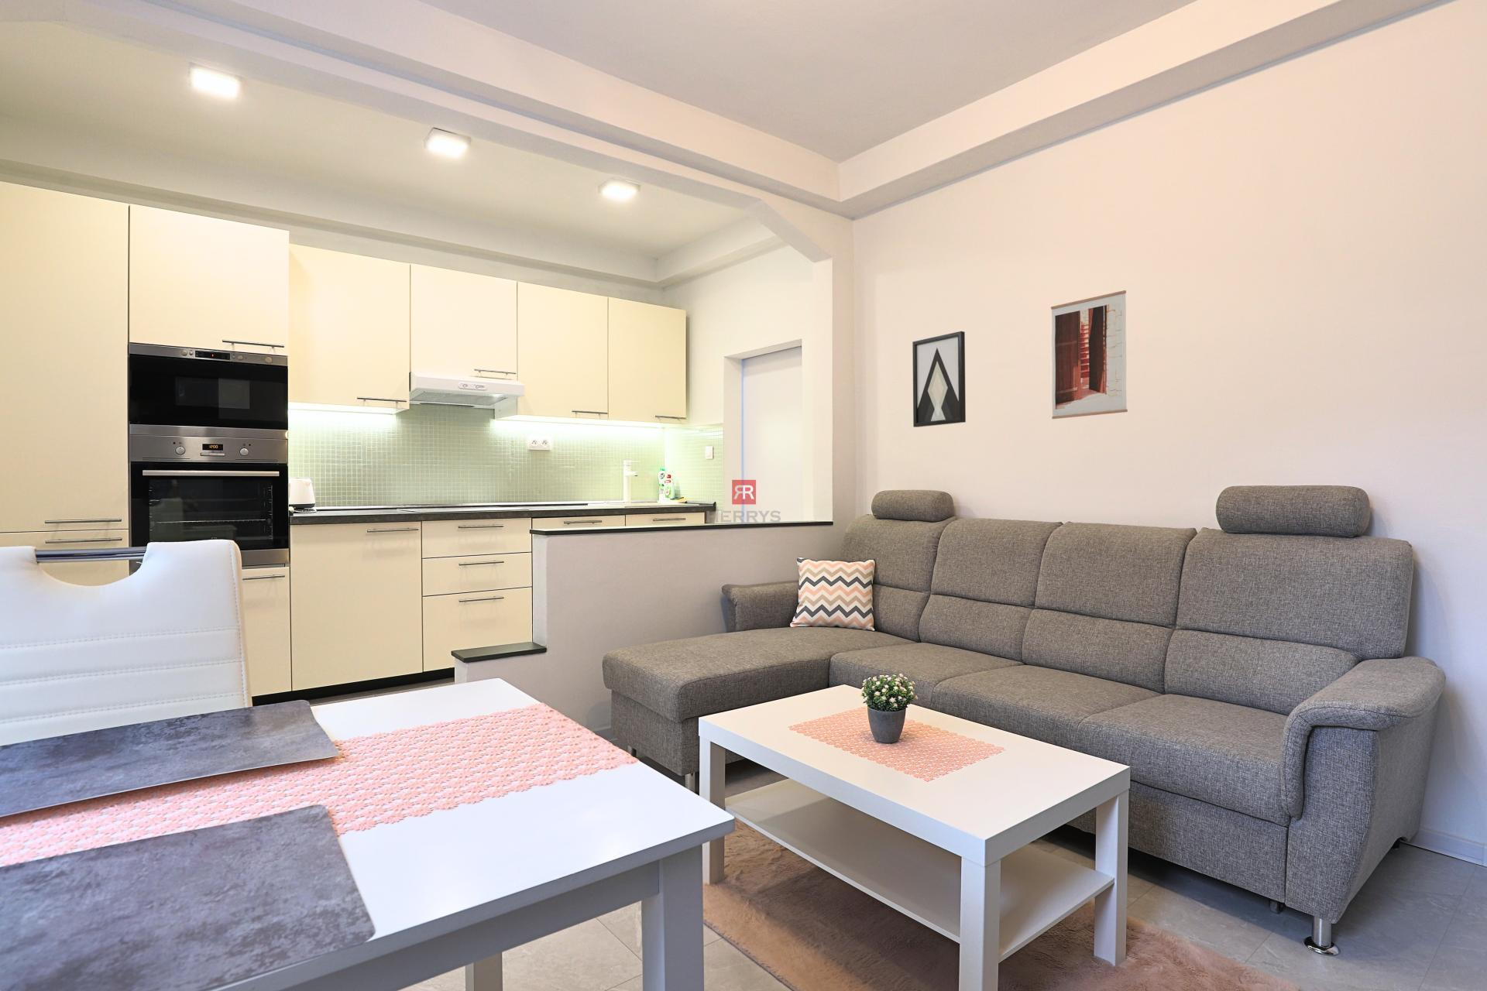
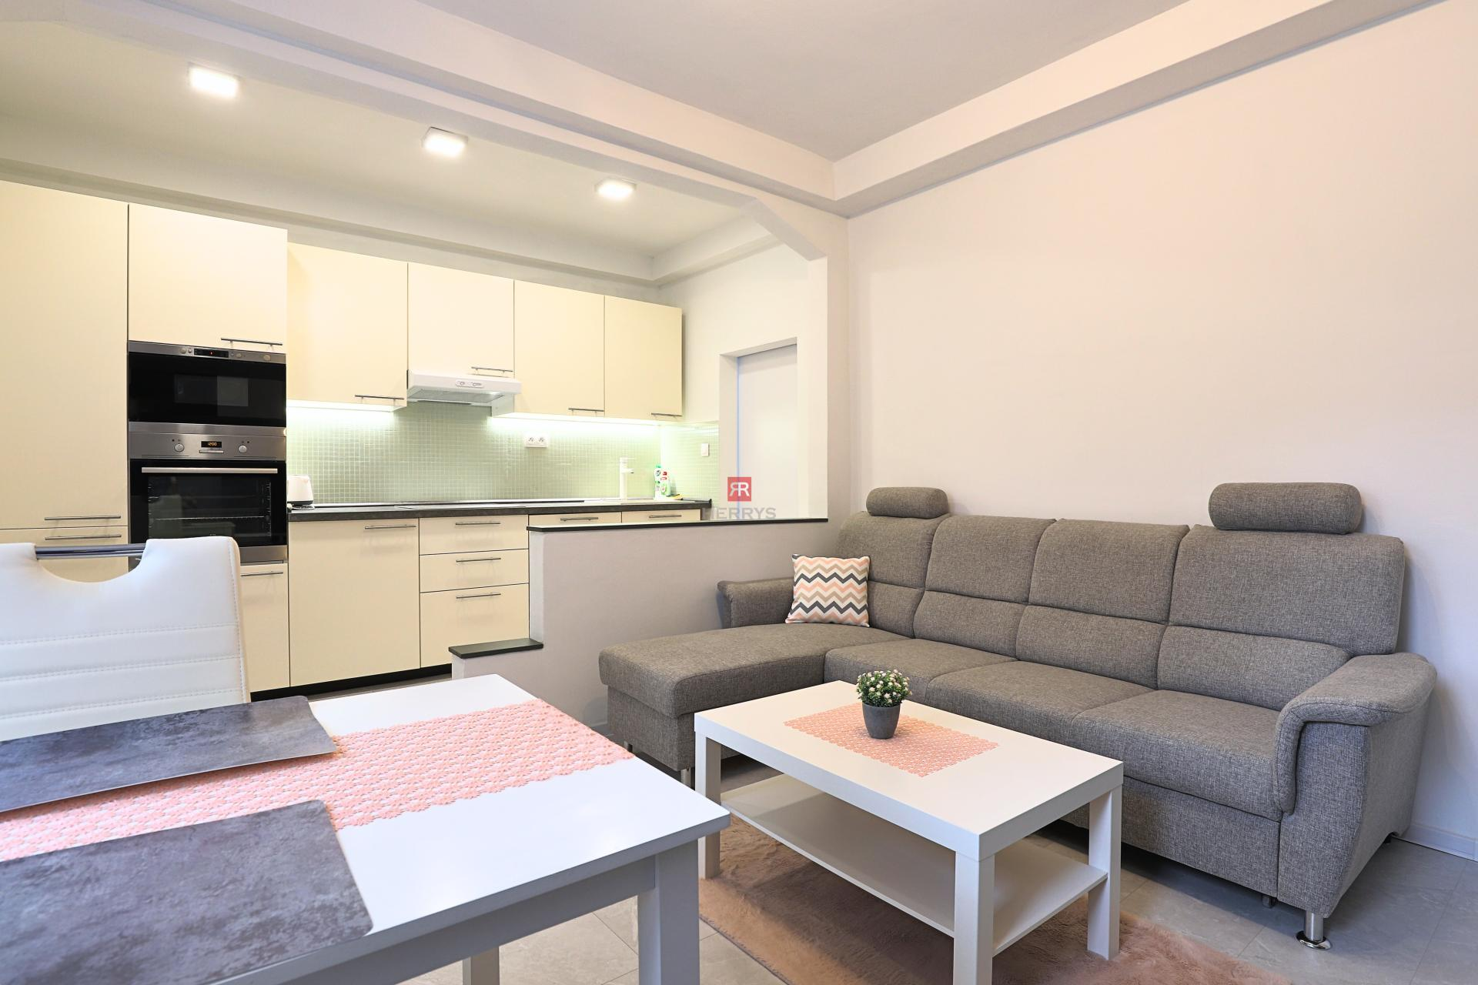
- wall art [912,331,967,428]
- wall art [1050,290,1129,419]
